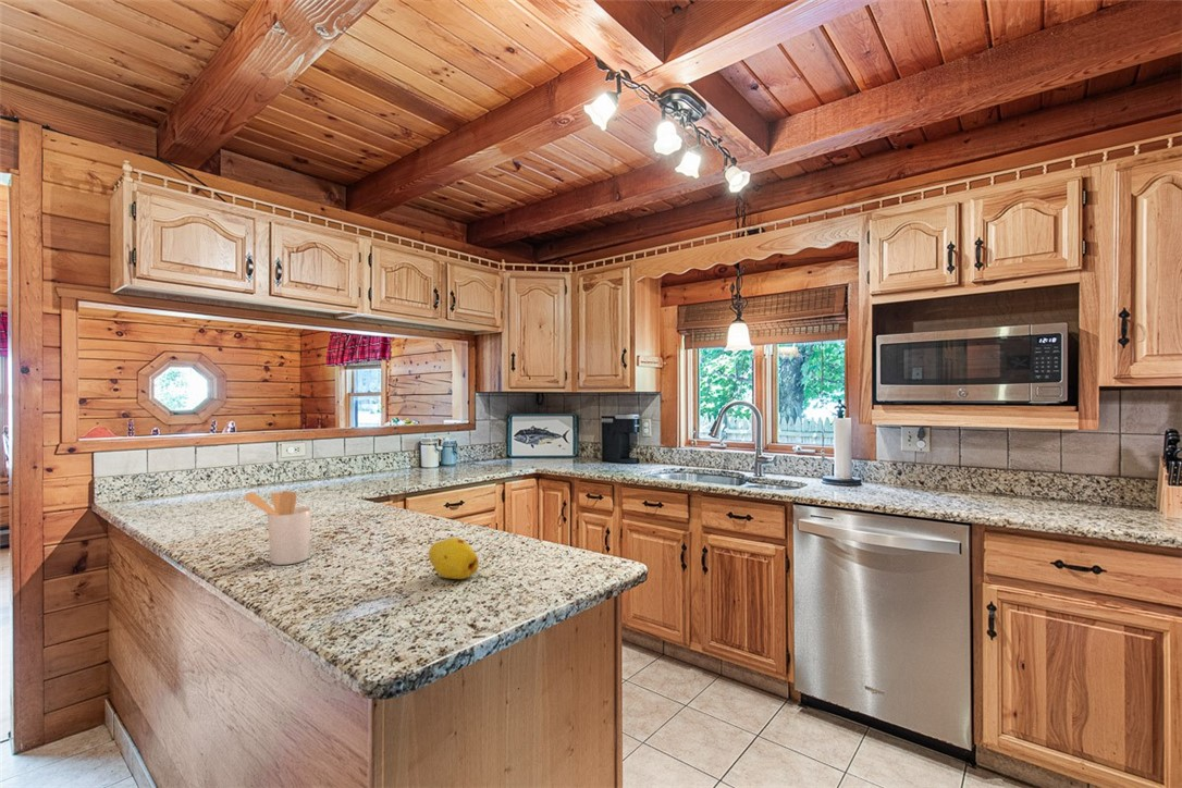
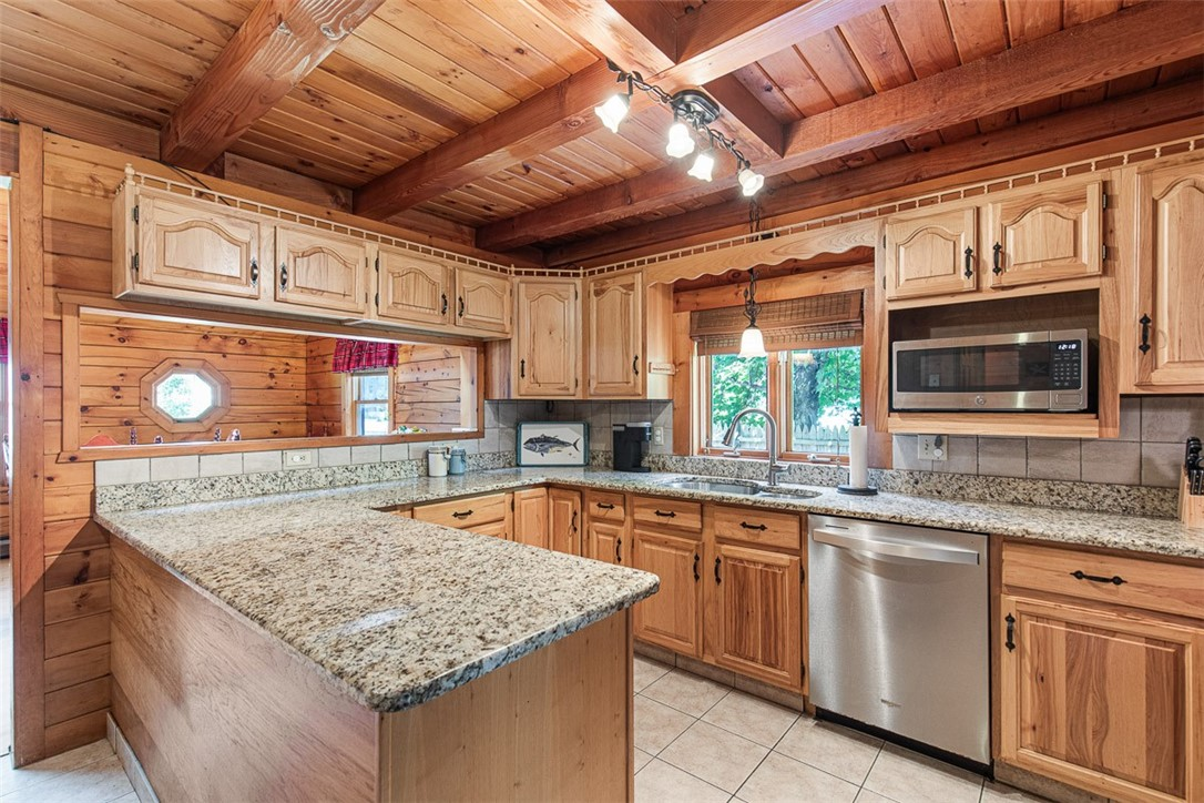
- fruit [428,537,480,580]
- utensil holder [242,490,312,566]
